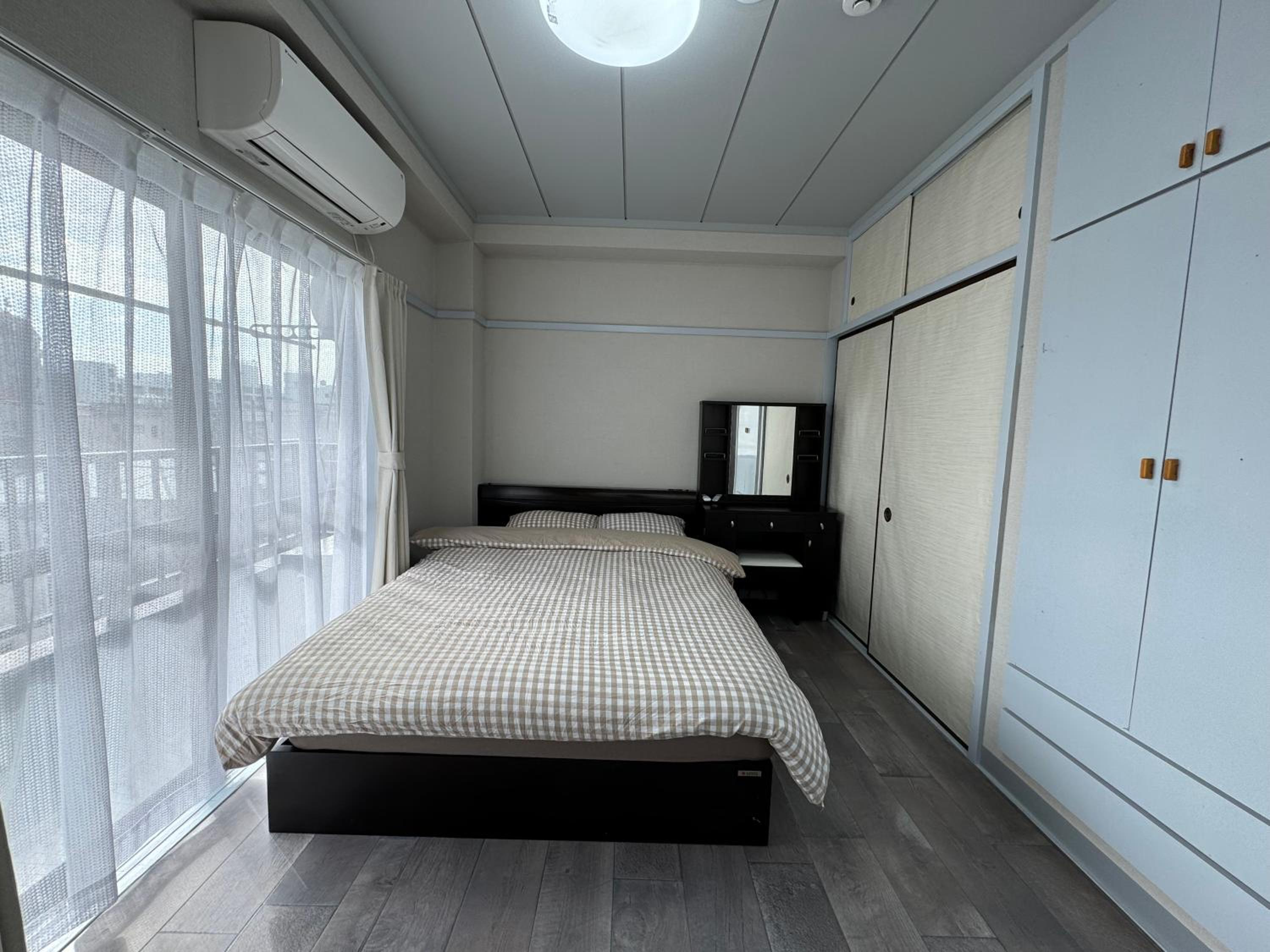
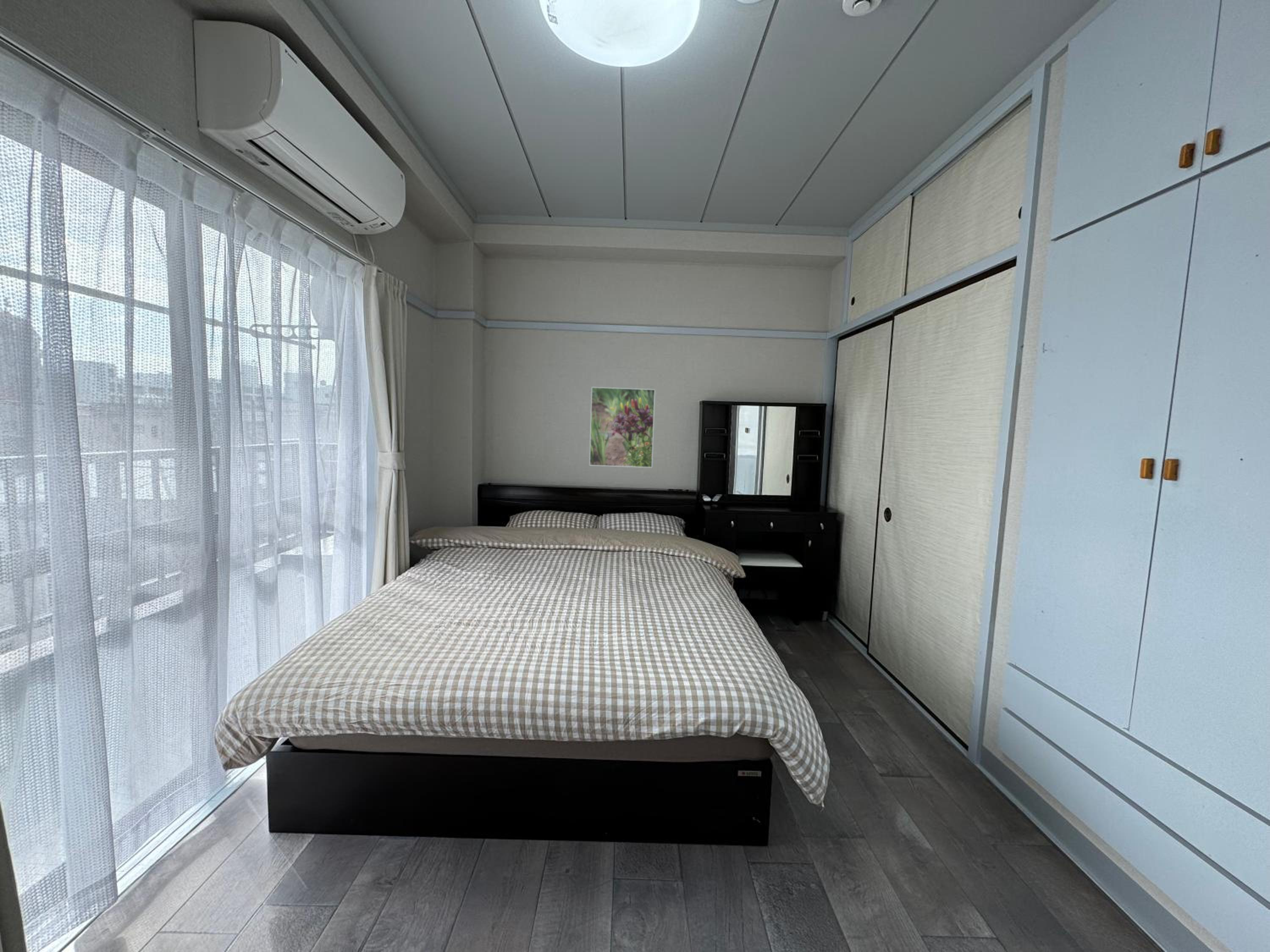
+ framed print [589,387,656,468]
